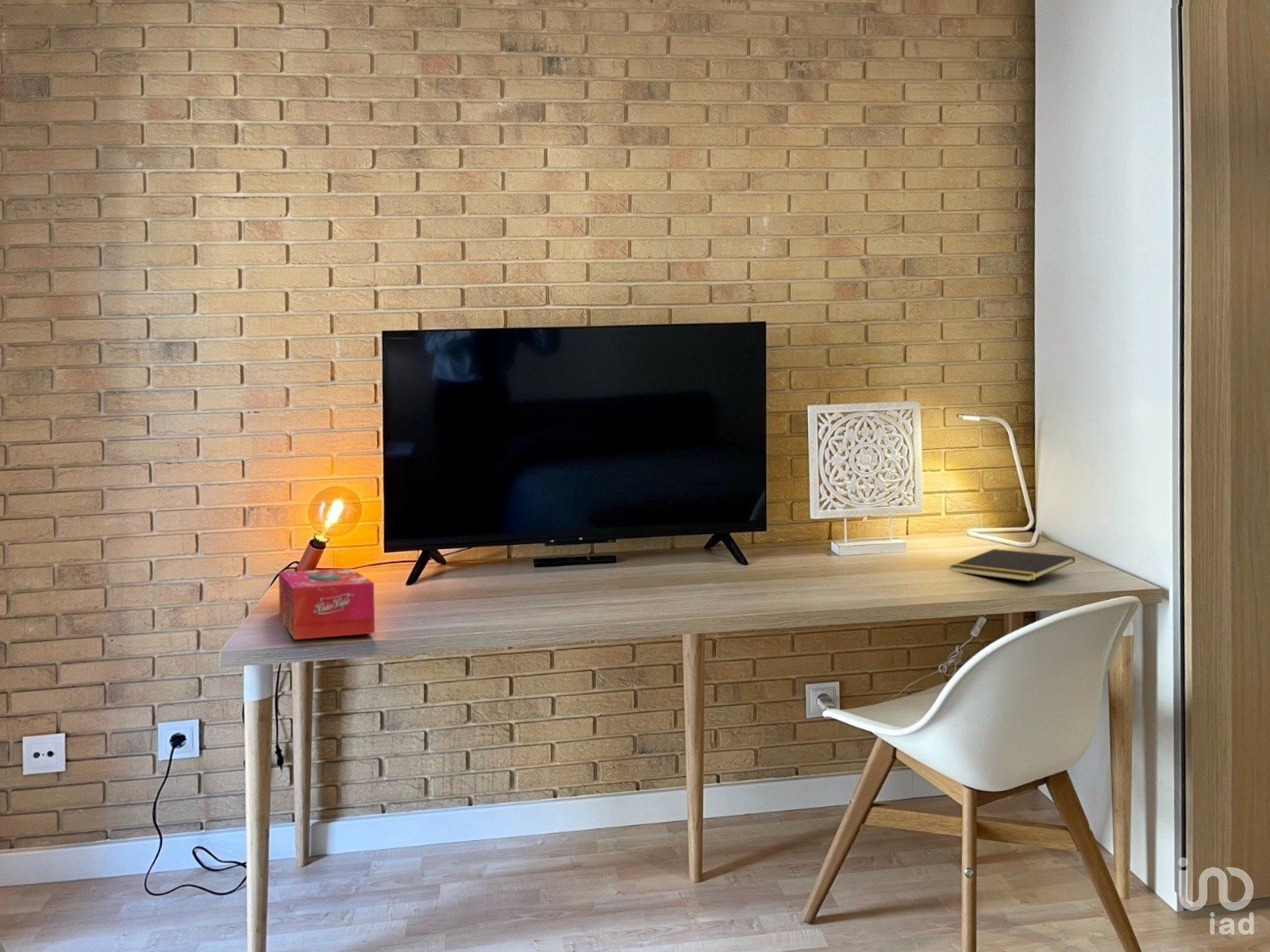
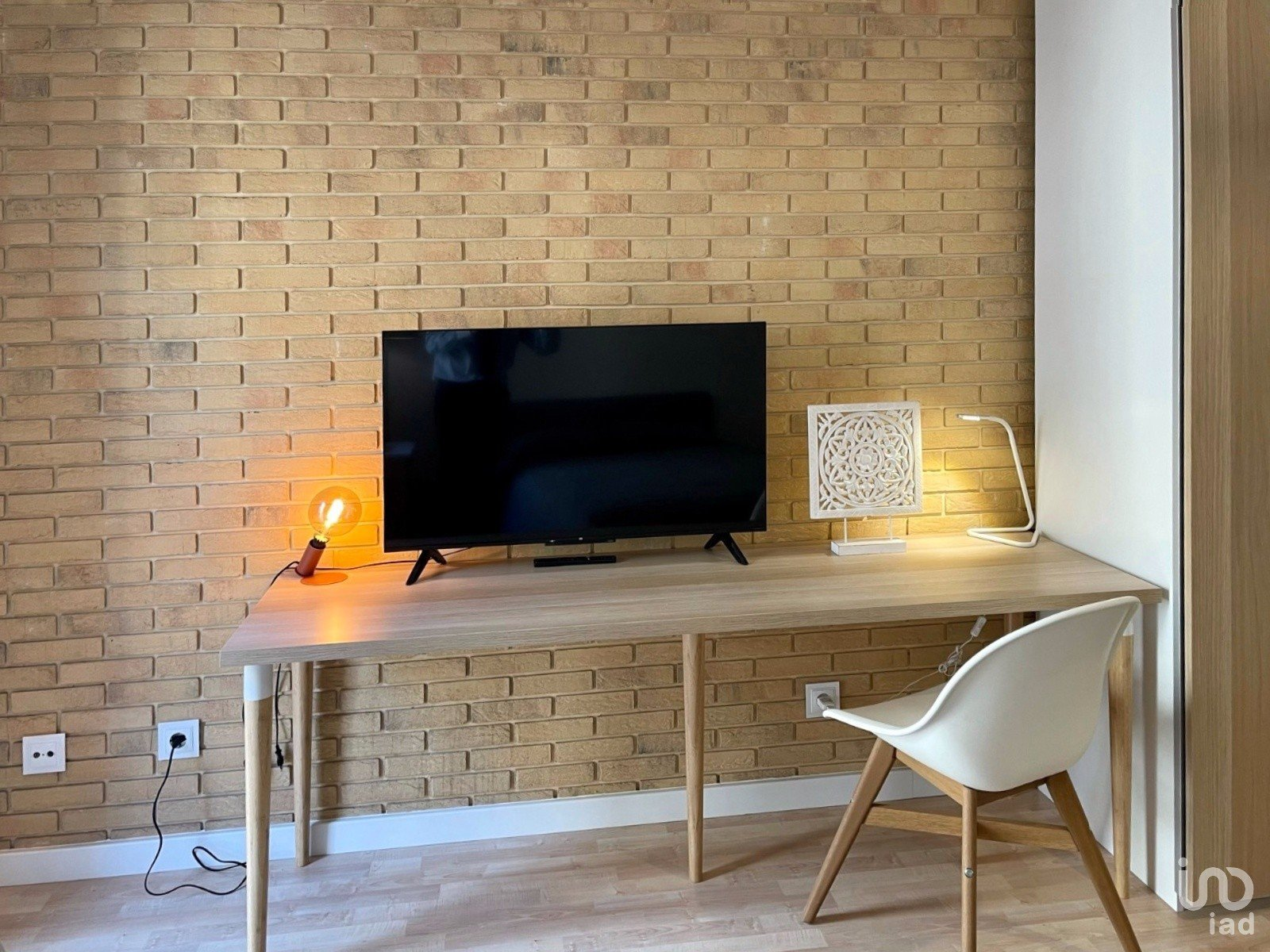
- notepad [949,548,1076,582]
- tissue box [278,567,375,640]
